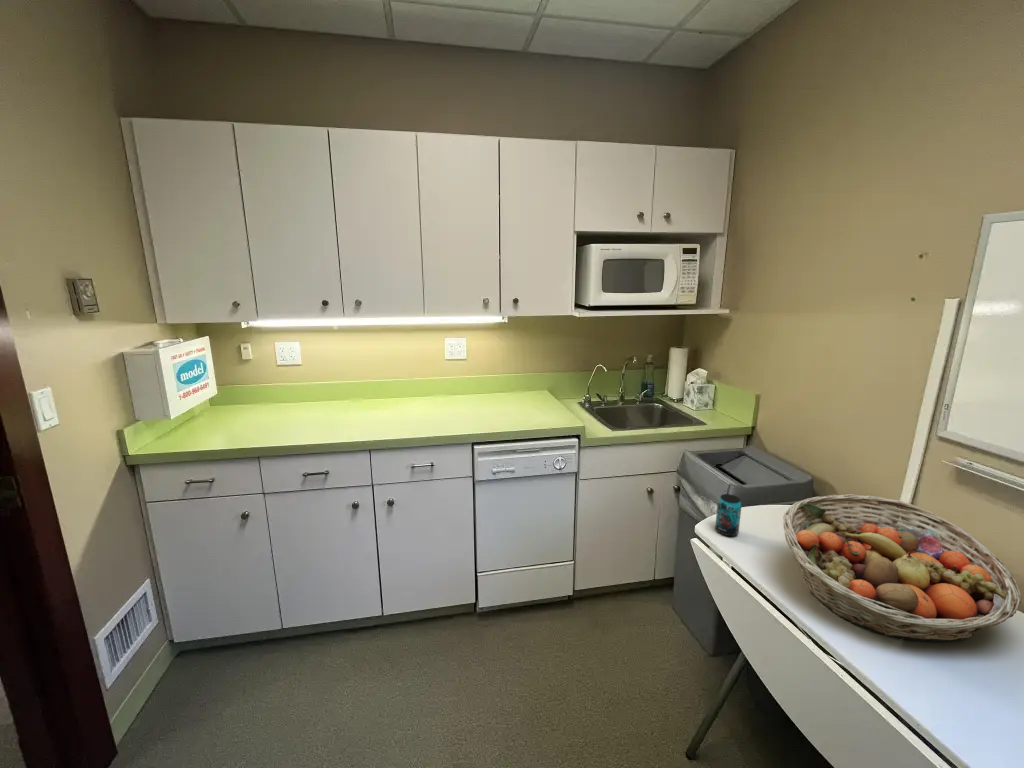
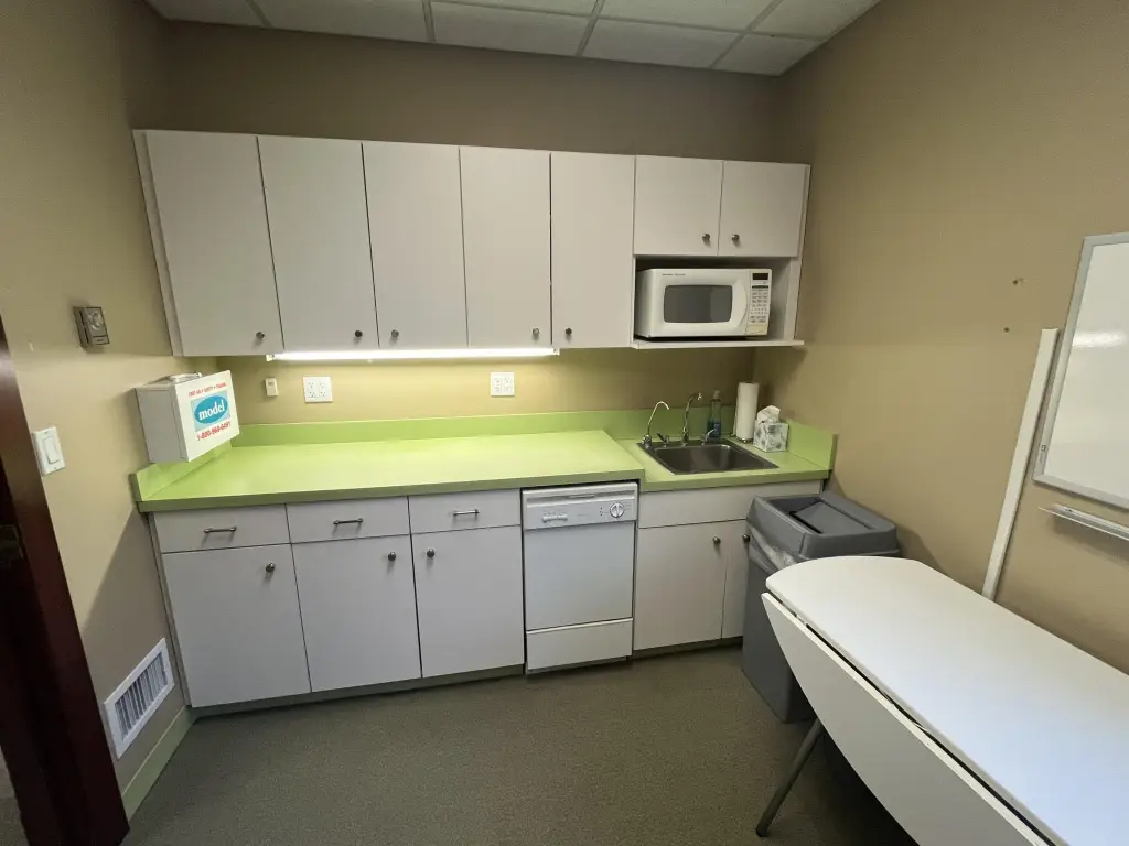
- fruit basket [782,493,1023,643]
- beverage can [714,493,743,537]
